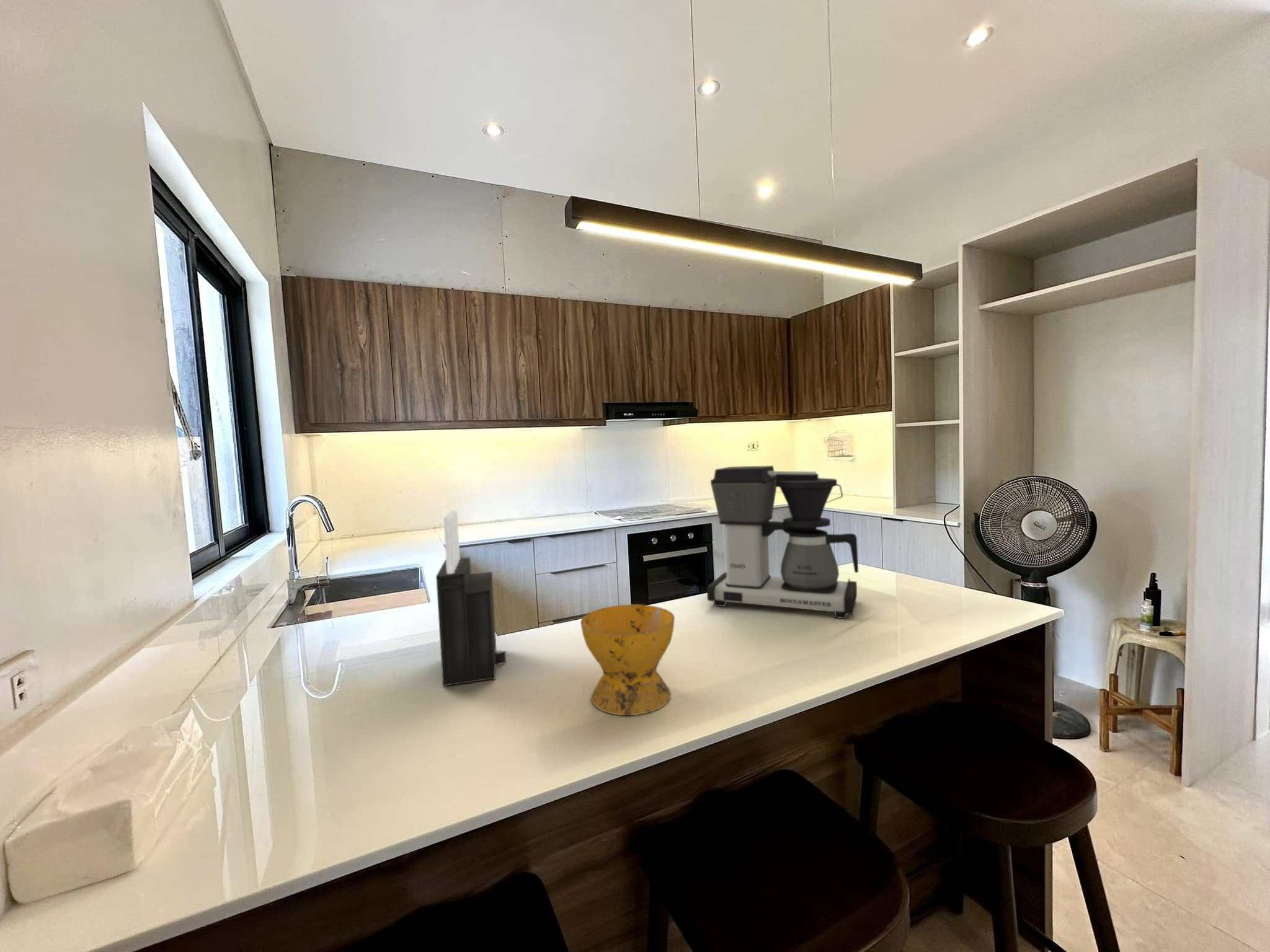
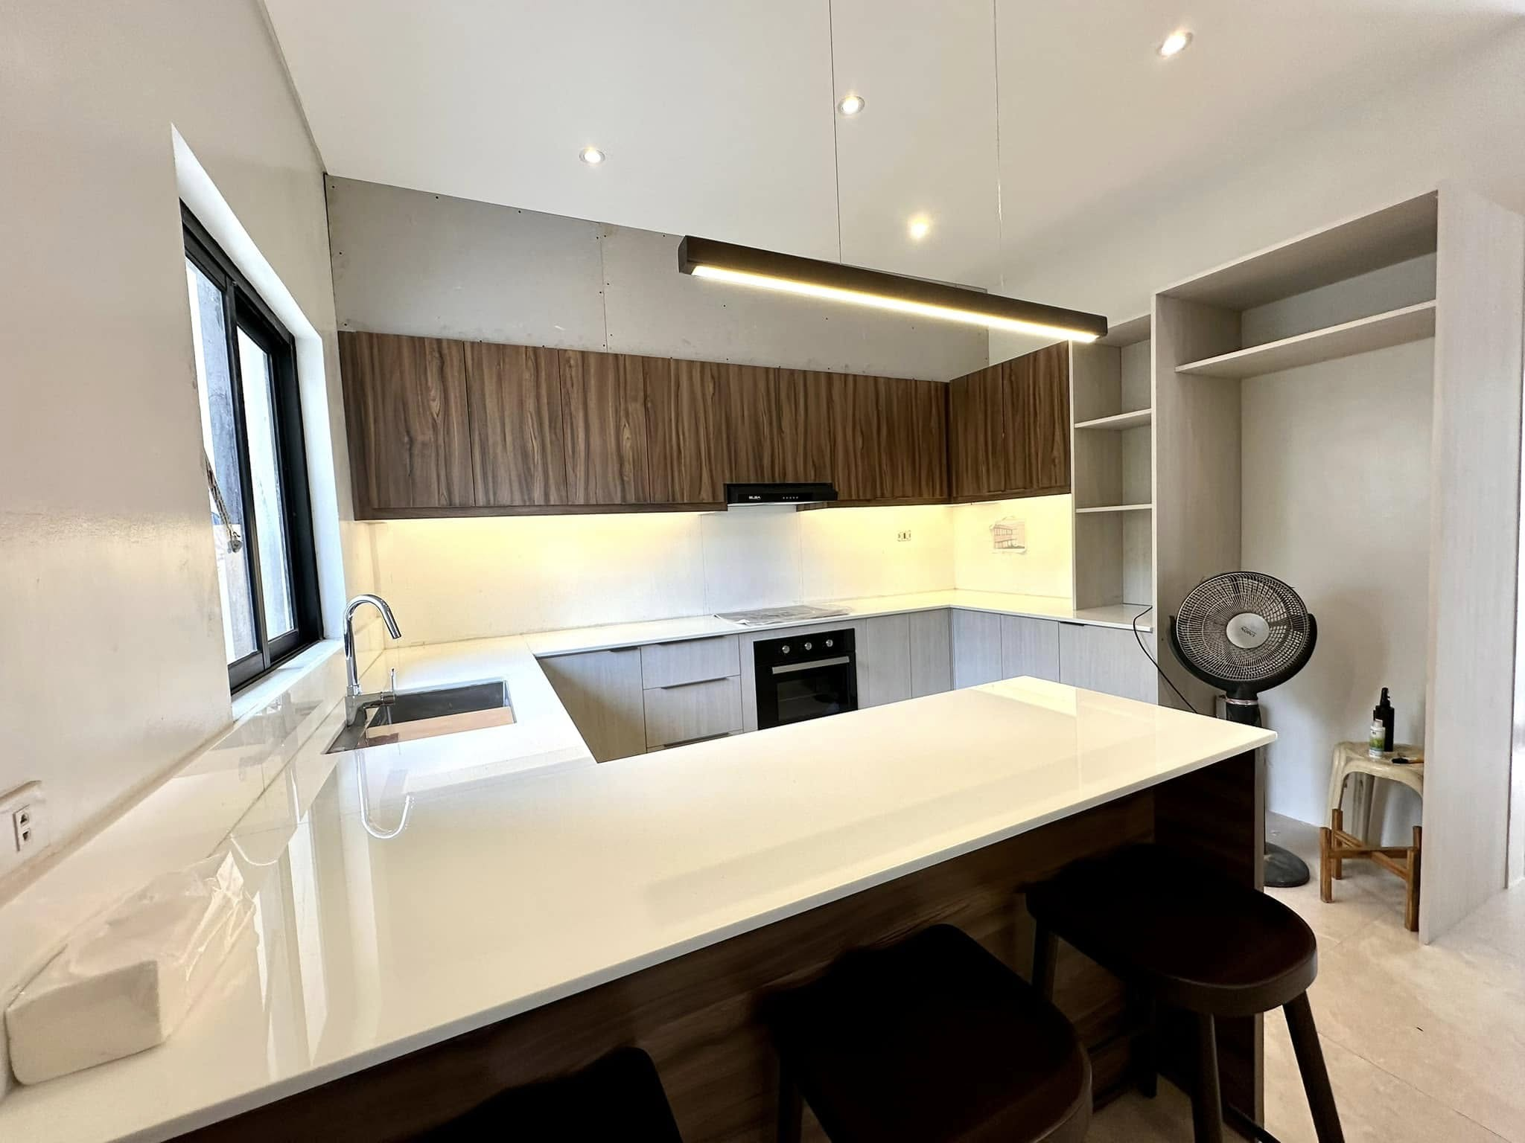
- knife block [435,509,507,687]
- bowl [580,604,675,716]
- coffee maker [706,465,859,619]
